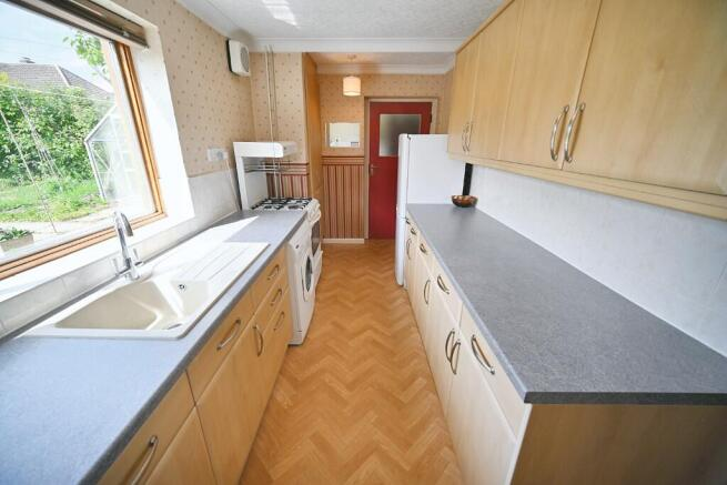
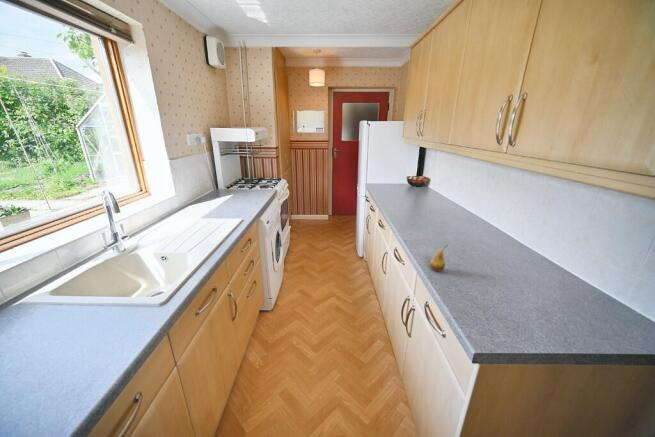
+ fruit [429,244,449,273]
